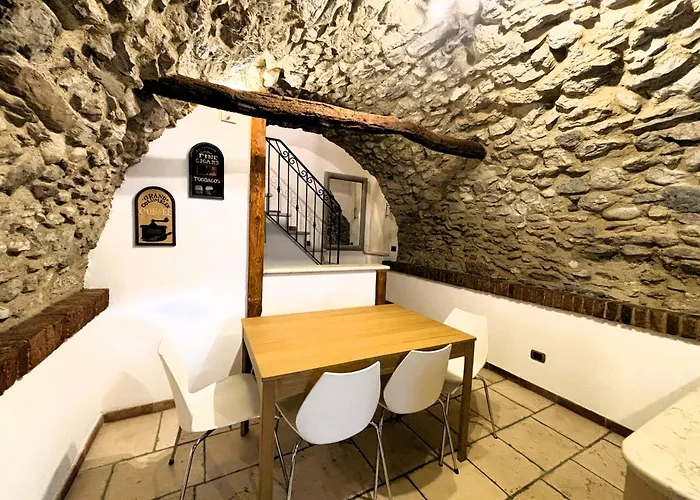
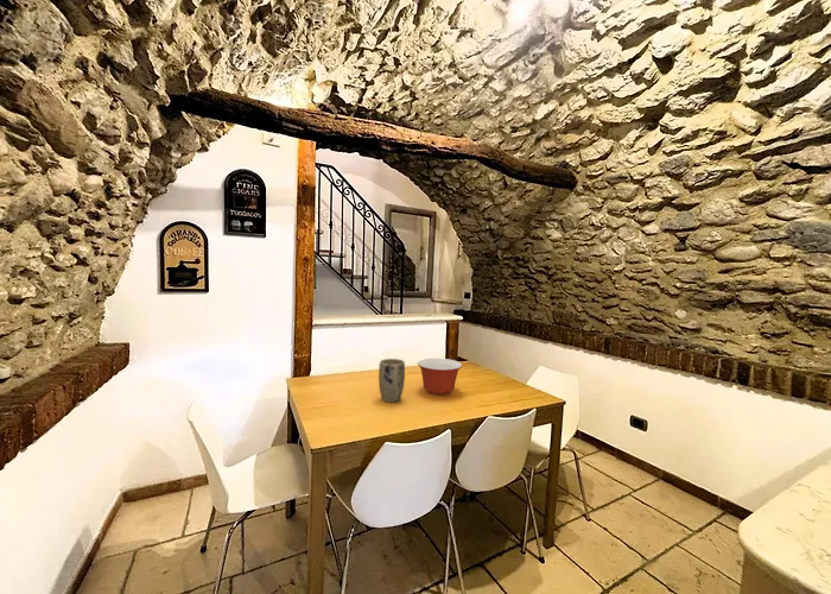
+ mixing bowl [417,358,463,397]
+ plant pot [378,358,406,404]
